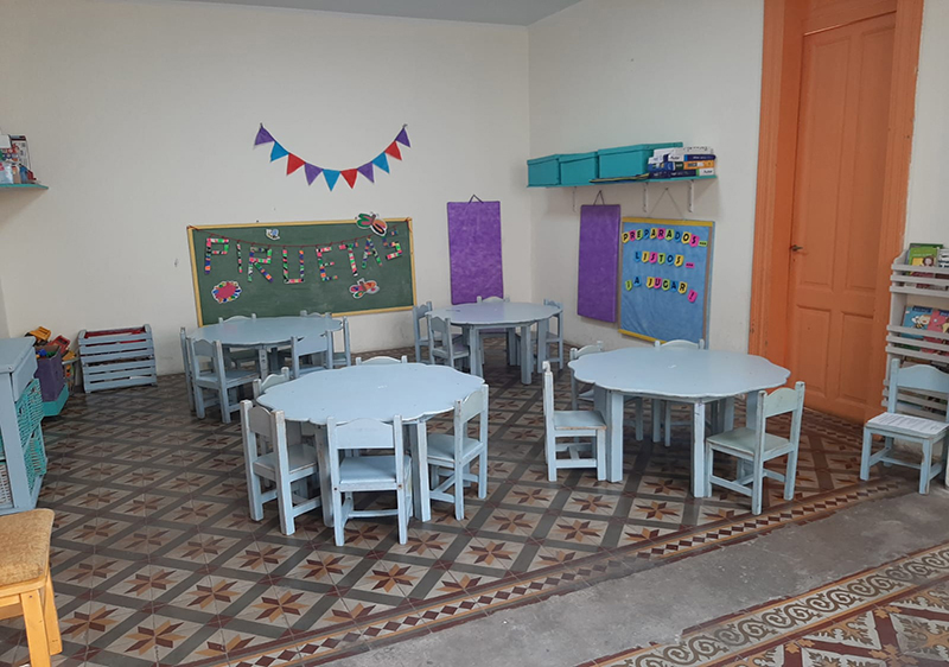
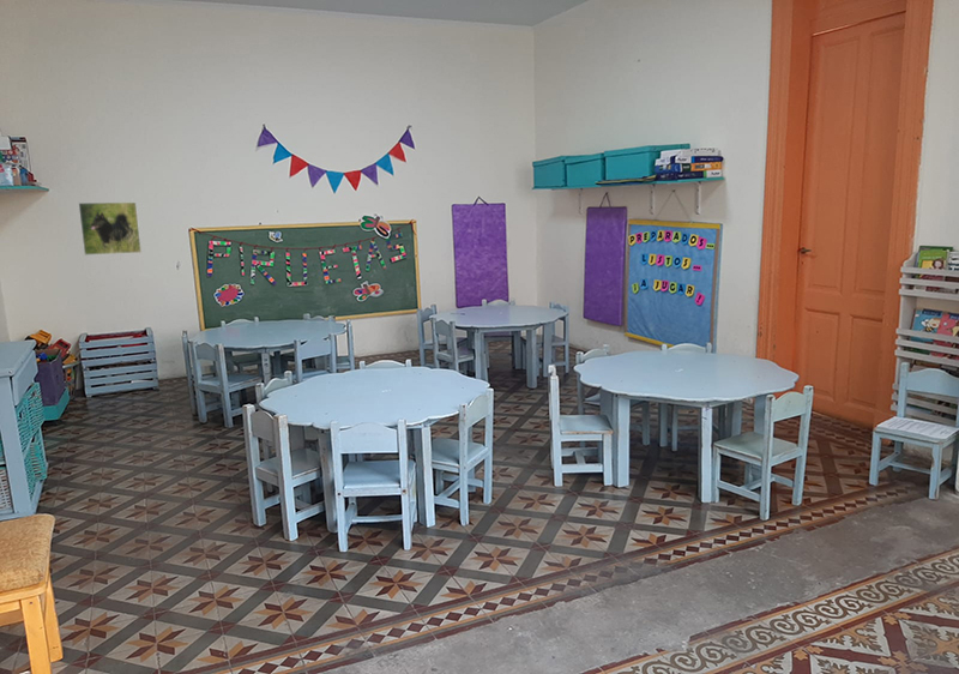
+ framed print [77,201,143,257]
